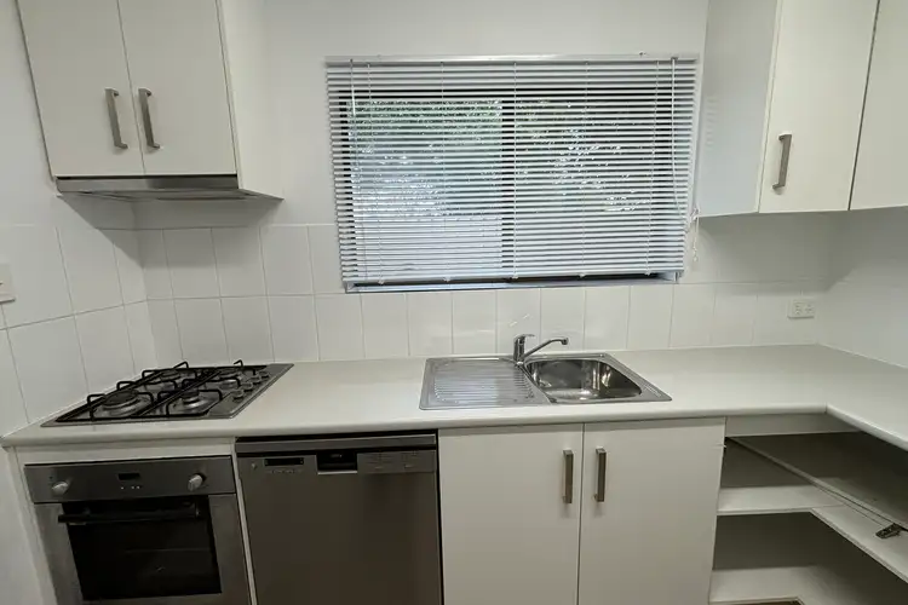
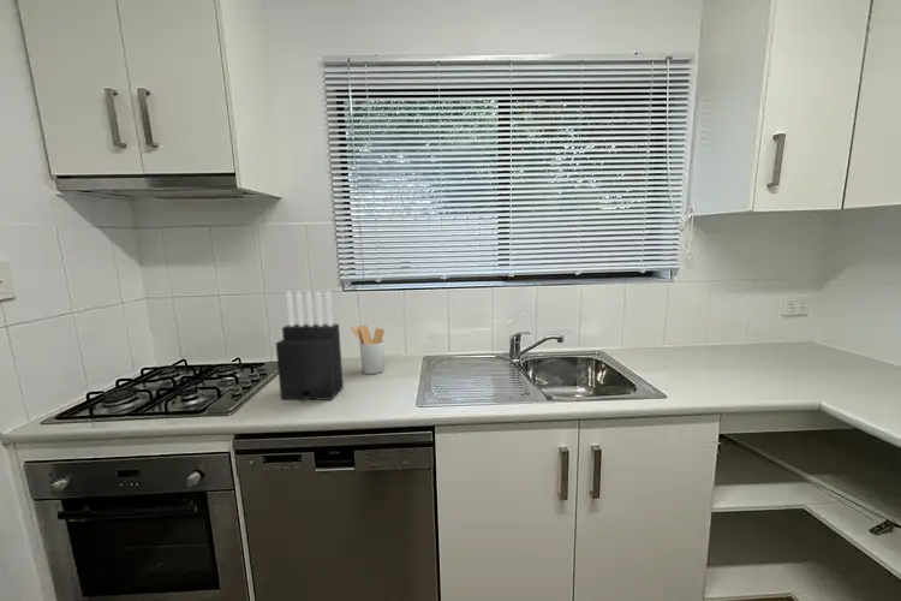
+ utensil holder [350,325,386,375]
+ knife block [275,290,345,404]
